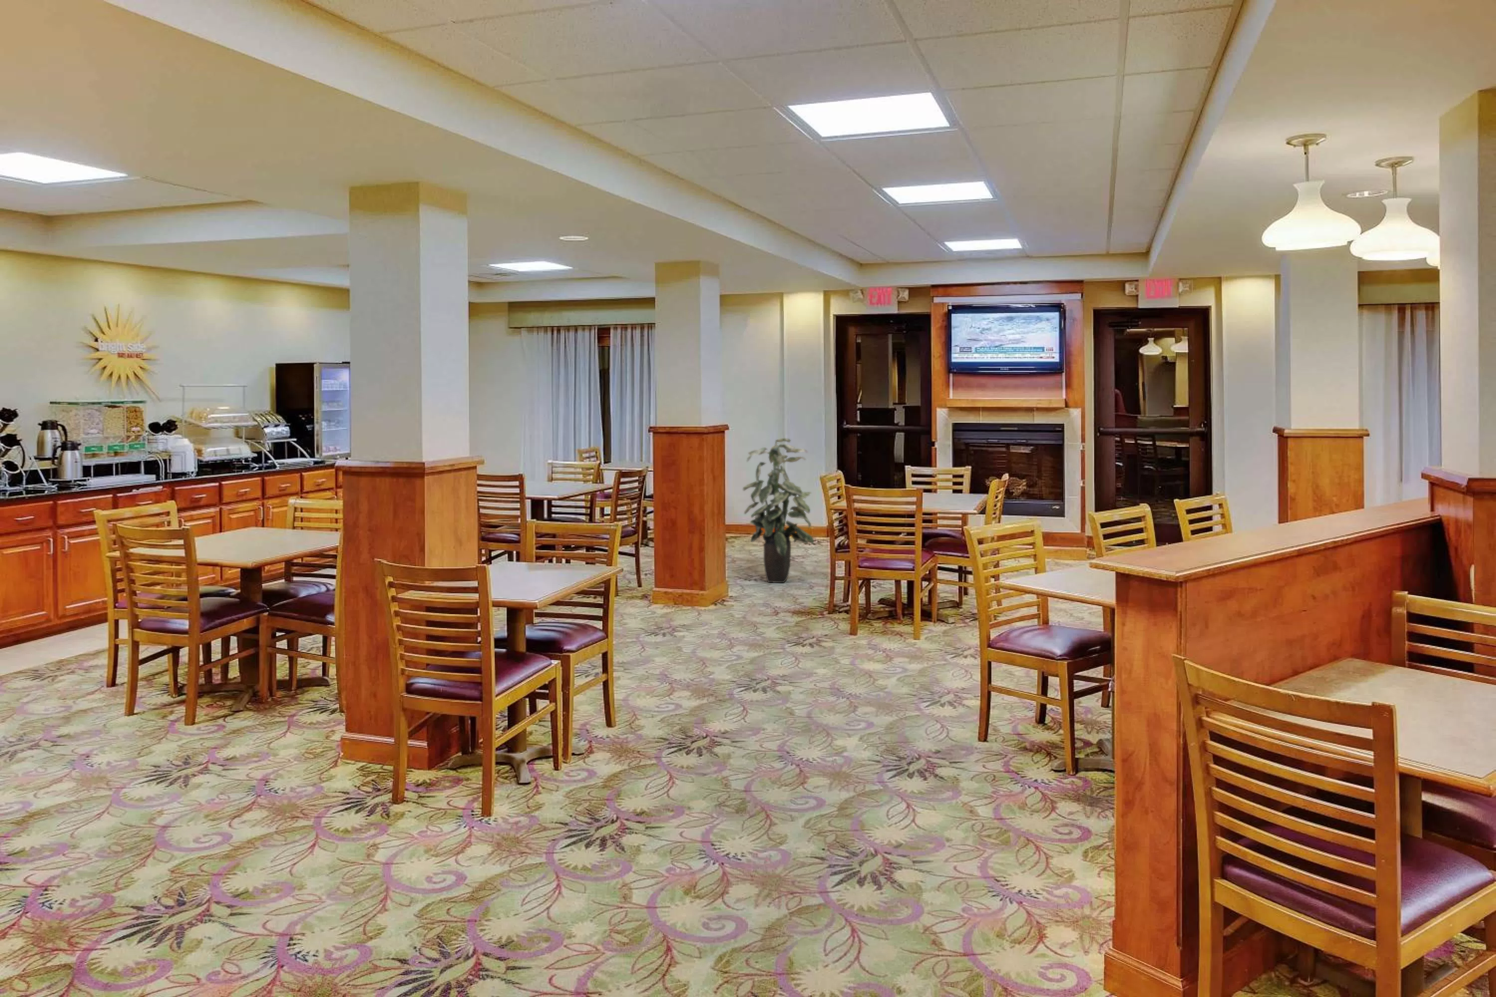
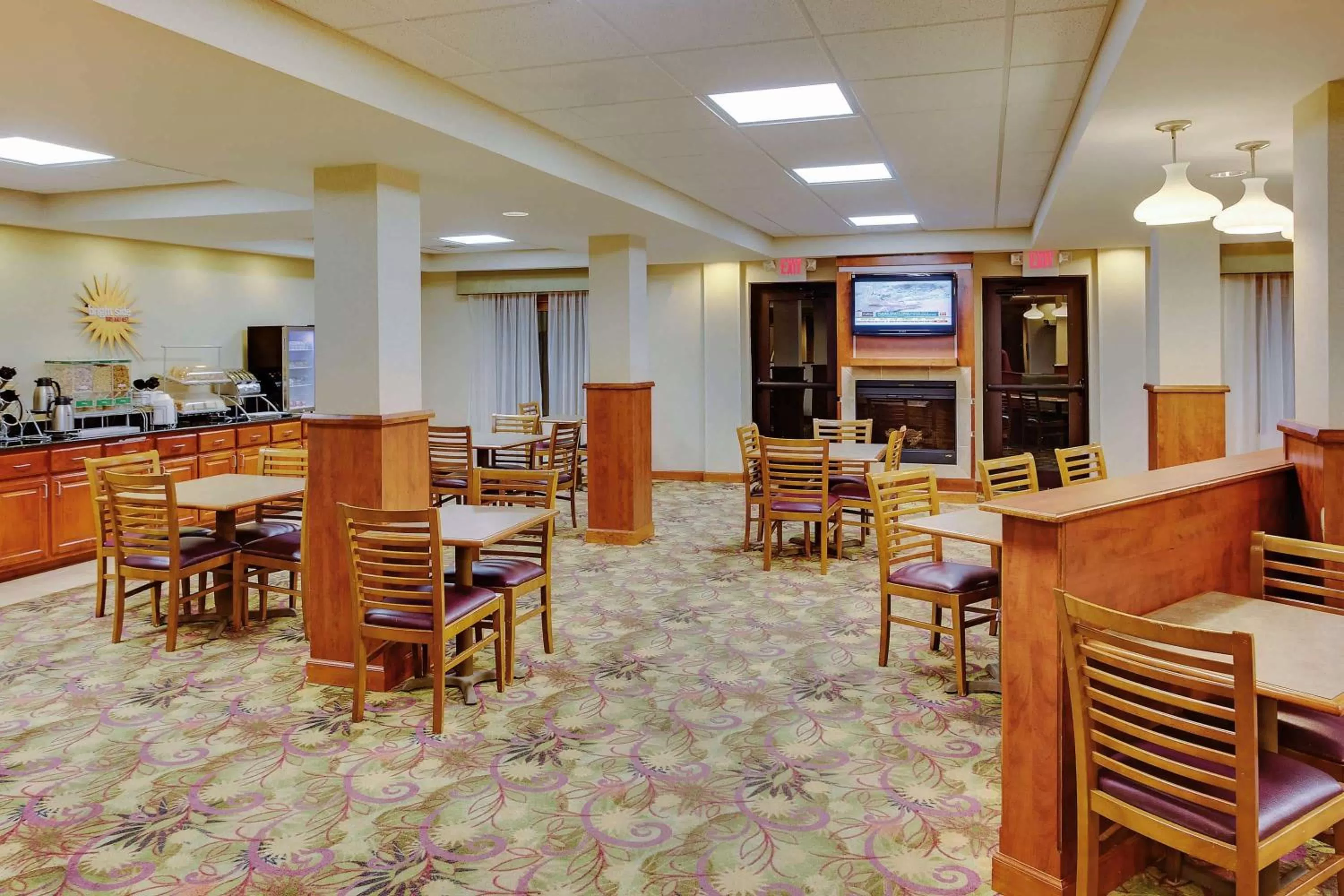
- indoor plant [742,437,815,583]
